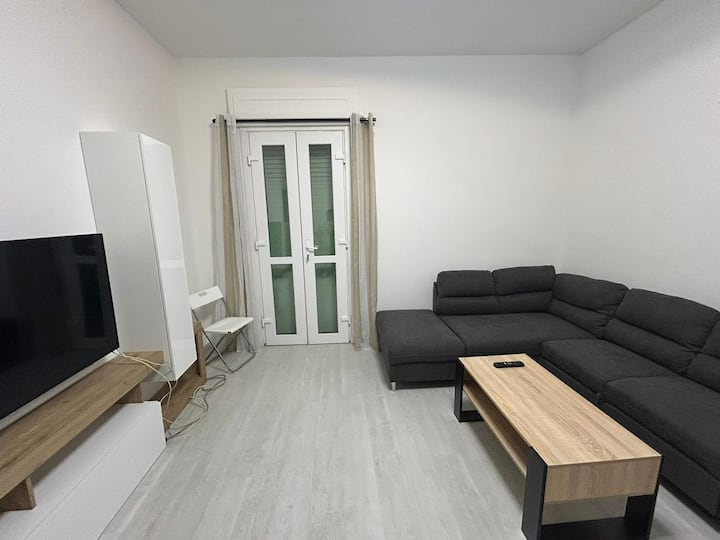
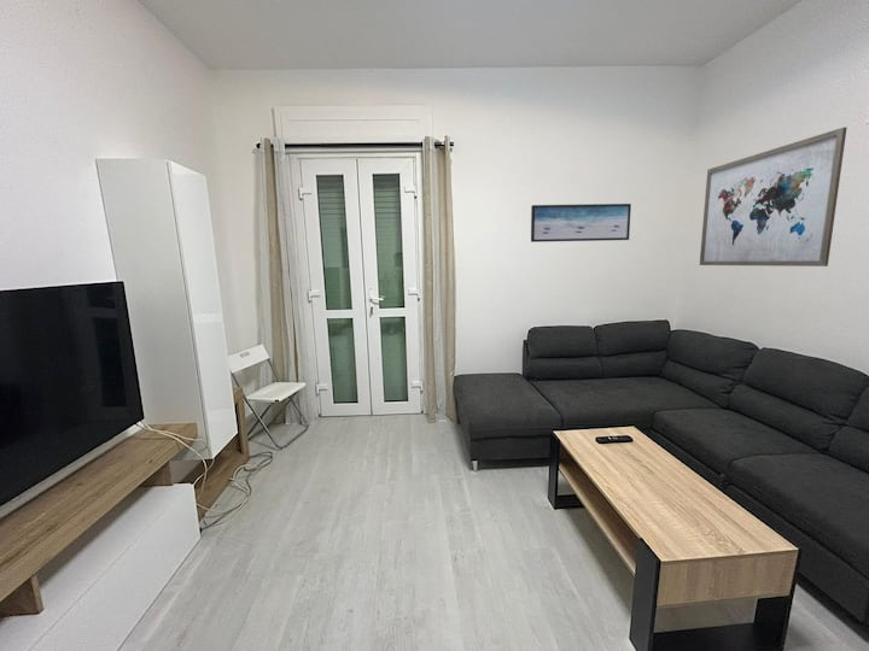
+ wall art [530,203,632,244]
+ wall art [699,127,848,268]
